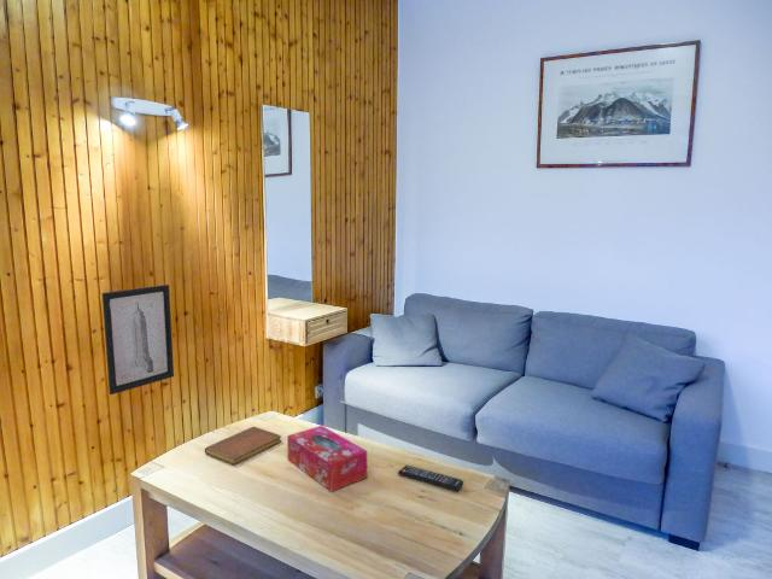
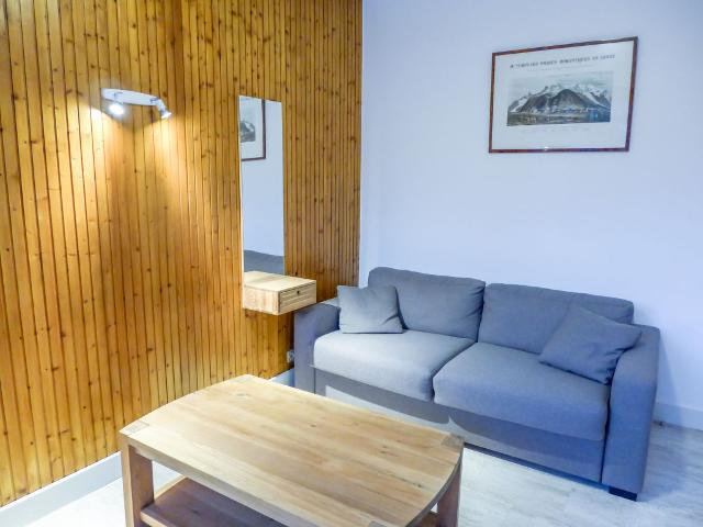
- wall art [101,283,175,396]
- tissue box [286,425,368,492]
- remote control [397,464,464,492]
- notebook [204,426,282,466]
